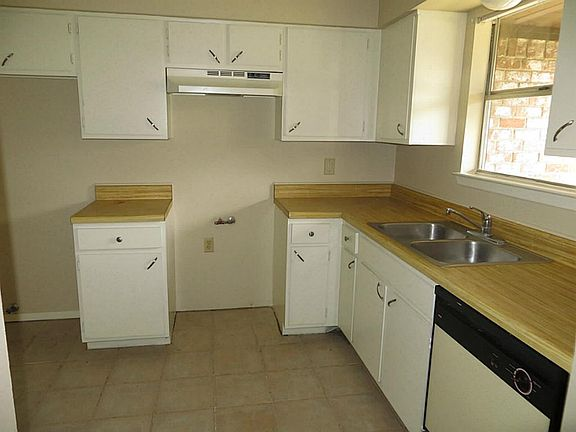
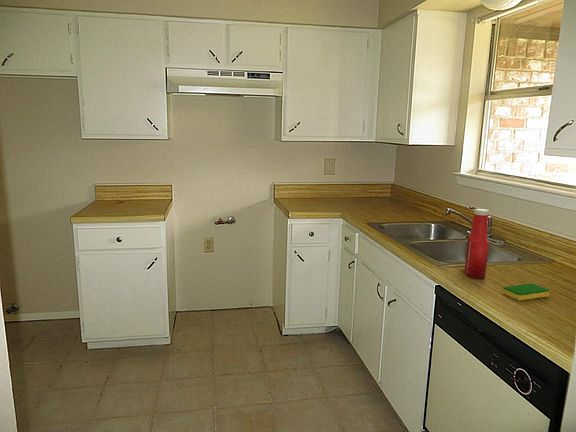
+ dish sponge [502,282,550,301]
+ soap bottle [464,208,490,280]
